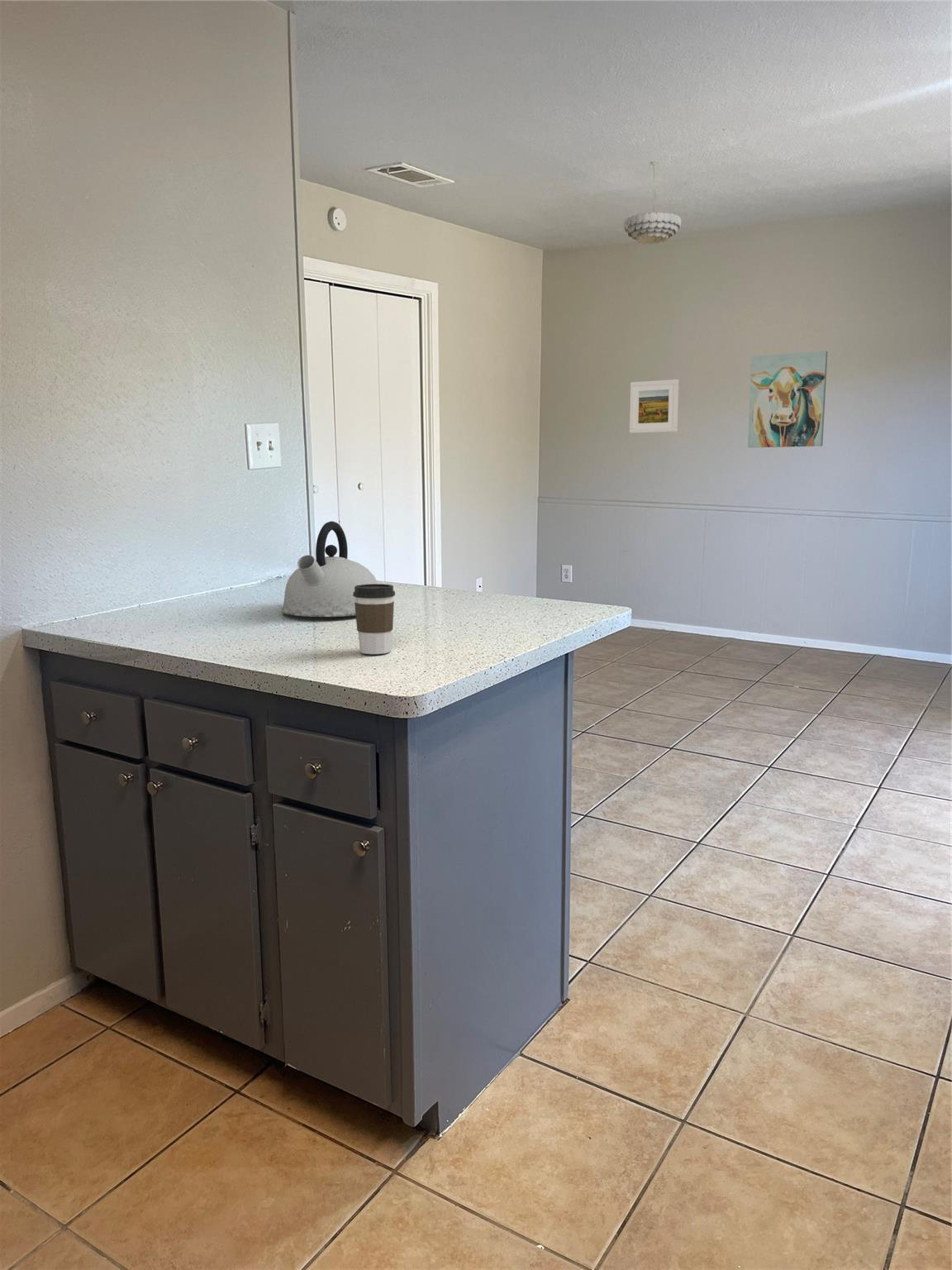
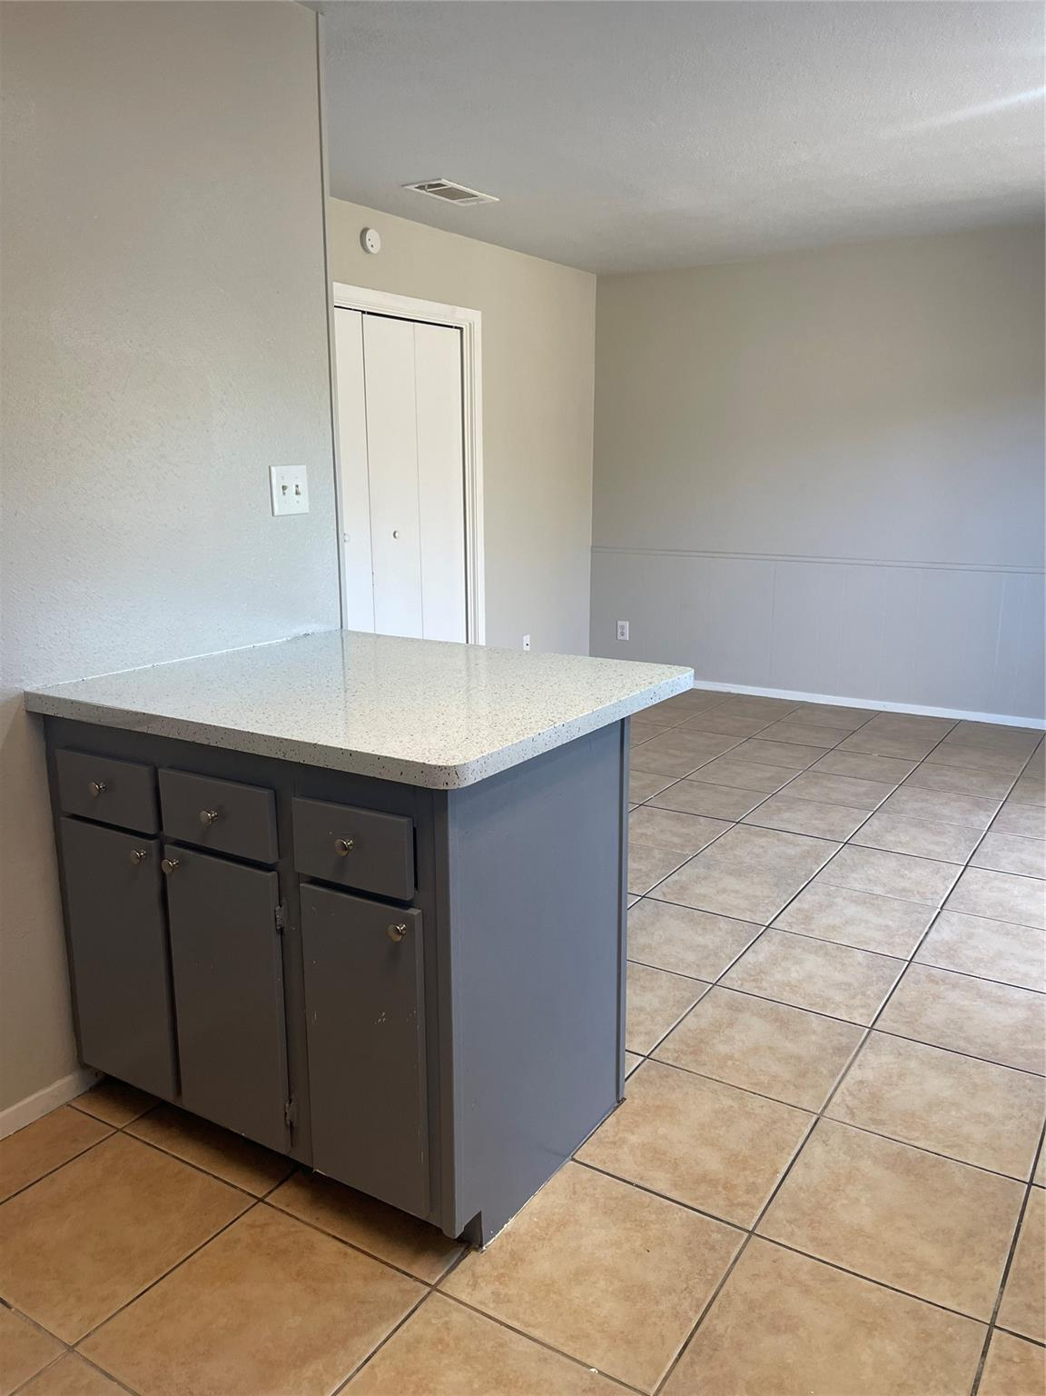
- coffee cup [353,583,396,655]
- chandelier [623,160,682,245]
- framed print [629,379,679,434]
- kettle [281,520,378,618]
- wall art [747,351,828,448]
